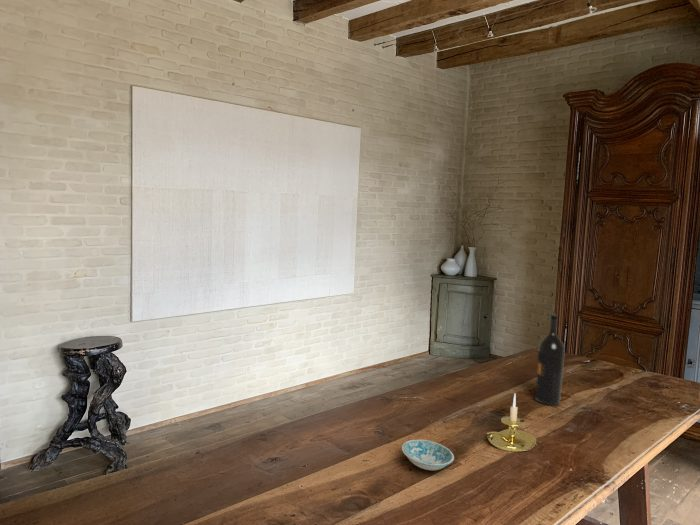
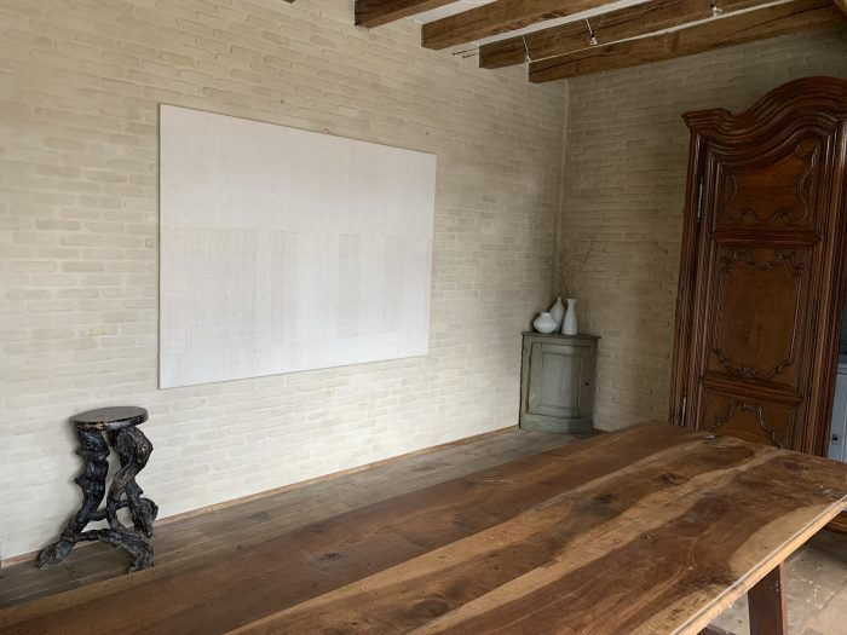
- candle holder [486,392,537,453]
- wine bottle [535,313,566,406]
- ceramic bowl [401,439,455,471]
